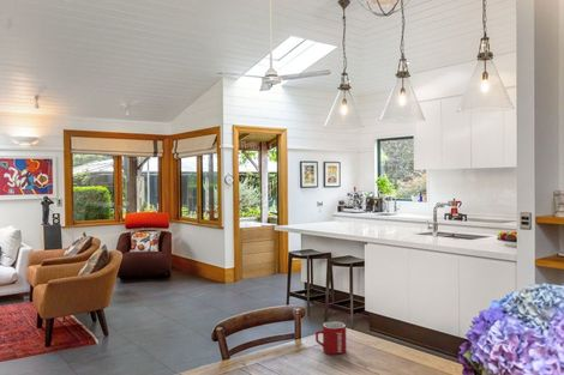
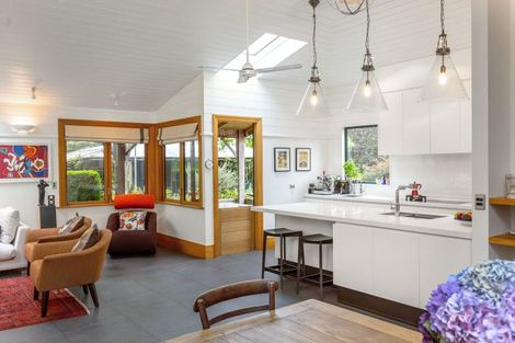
- mug [314,321,348,356]
